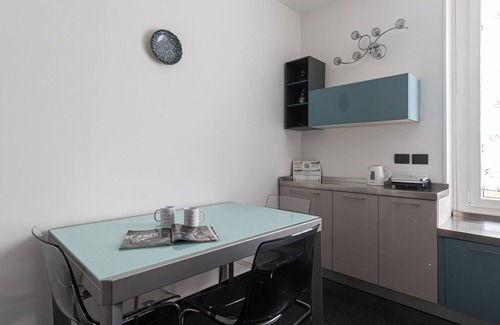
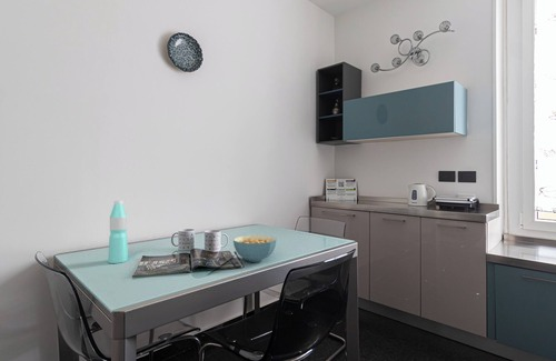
+ cereal bowl [232,234,277,263]
+ water bottle [107,199,129,264]
